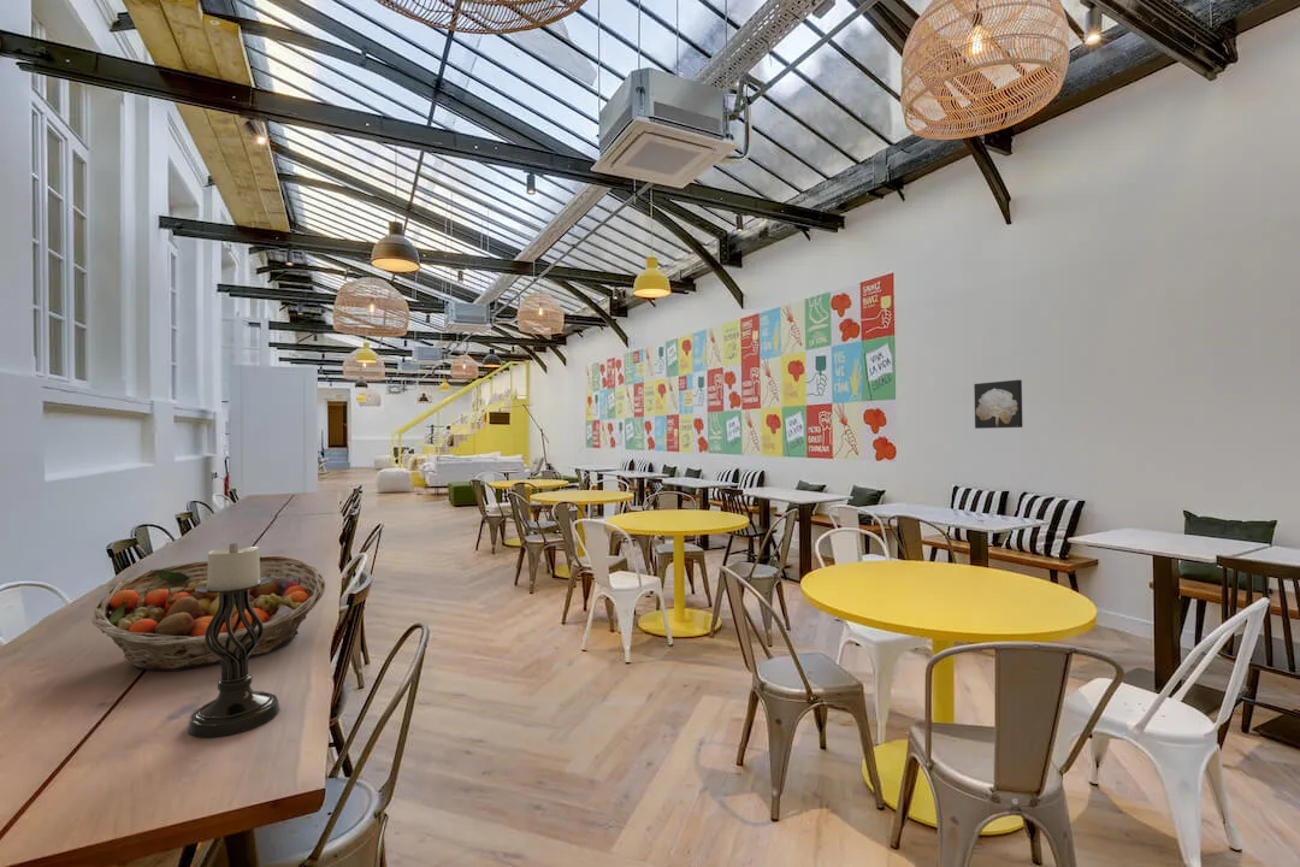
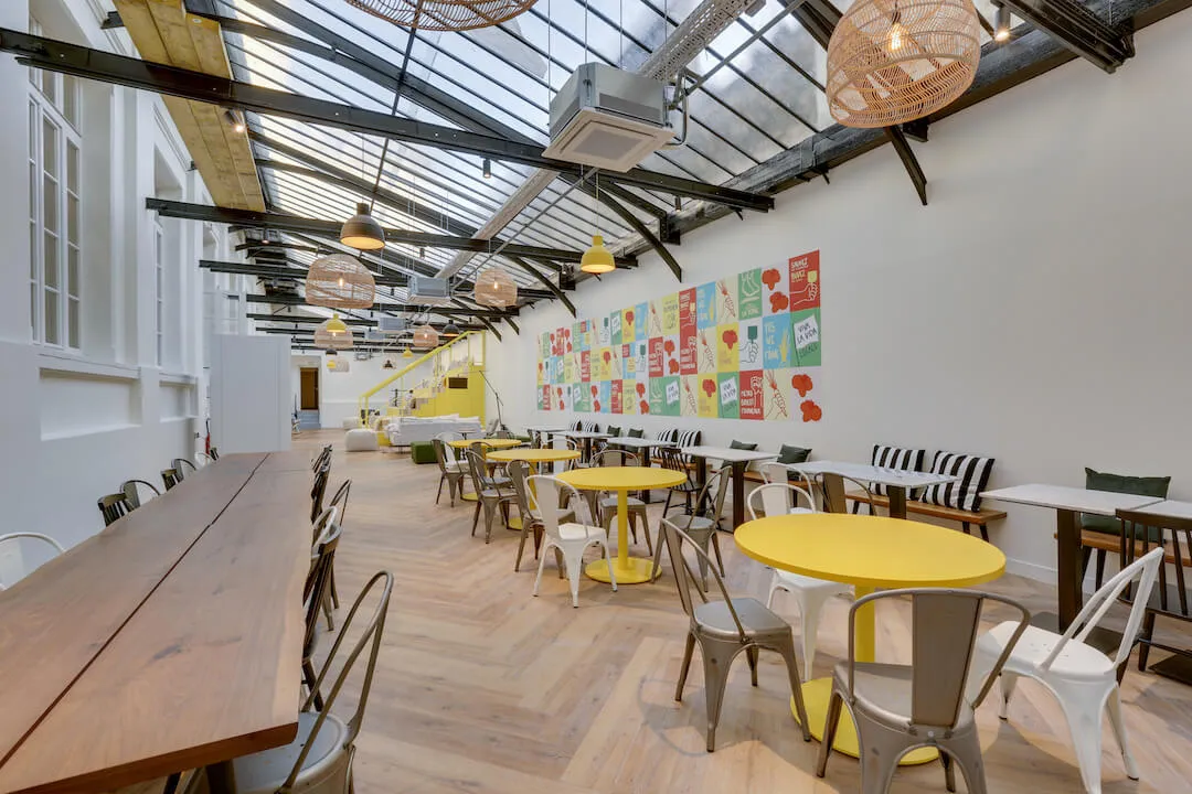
- wall art [973,378,1023,430]
- candle holder [187,542,280,738]
- fruit basket [91,554,326,672]
